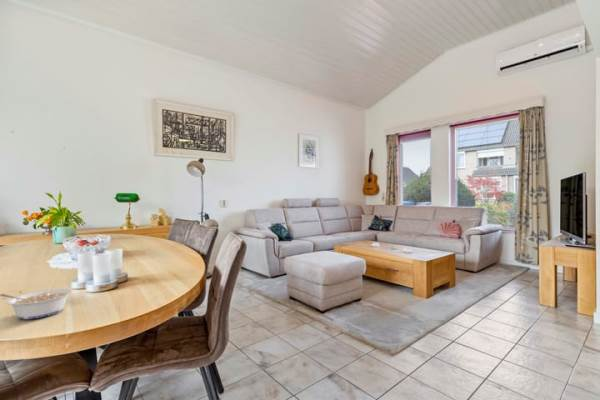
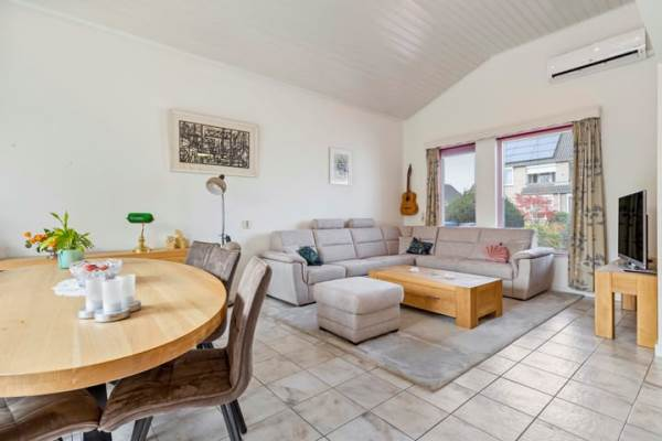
- legume [0,288,73,320]
